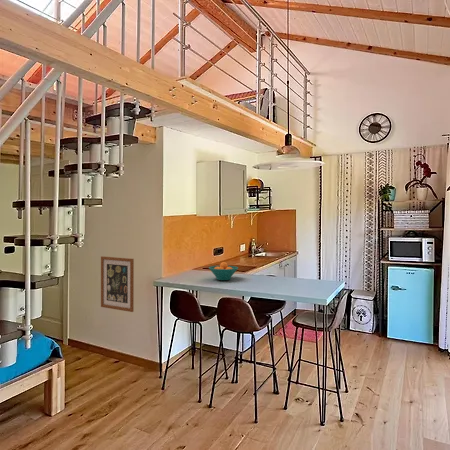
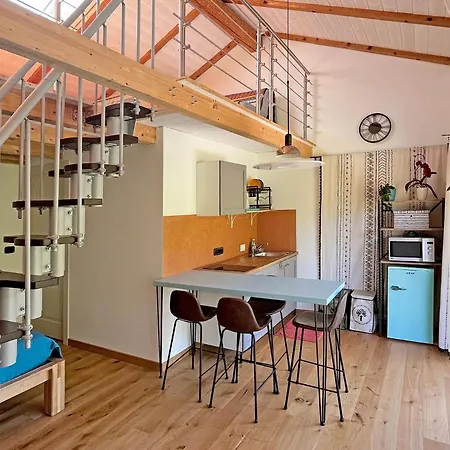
- fruit bowl [208,261,239,281]
- wall art [100,255,135,313]
